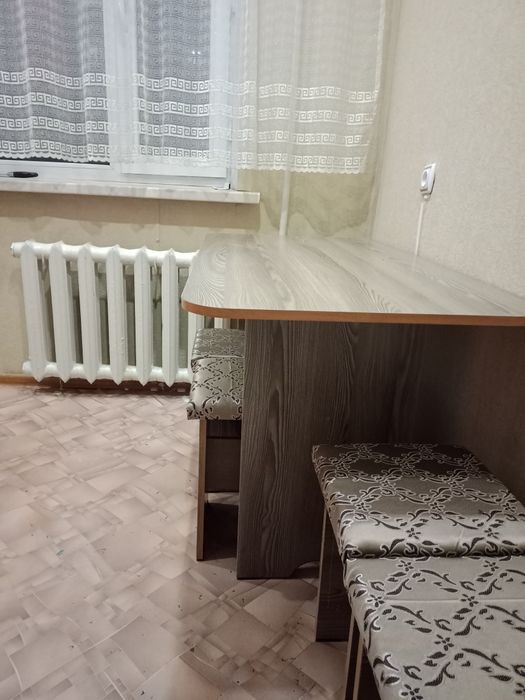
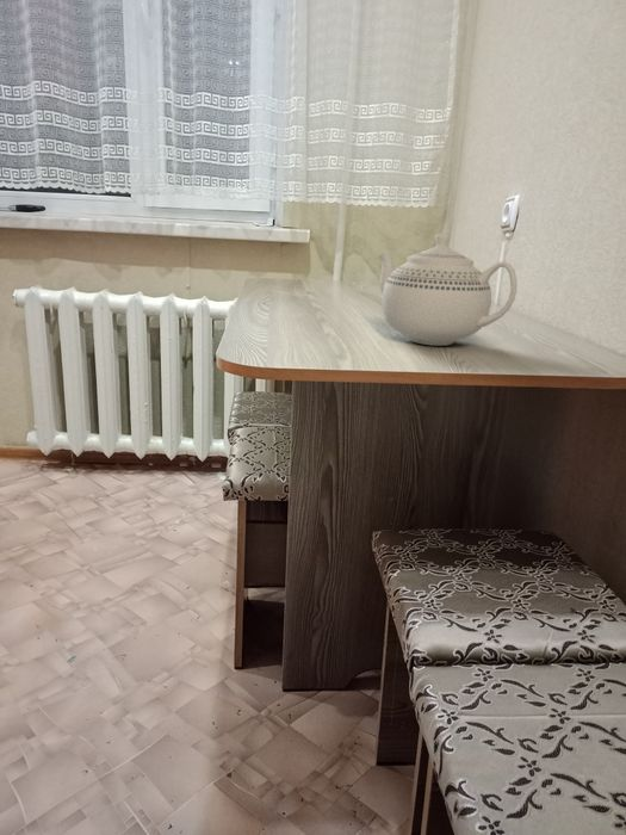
+ teapot [377,233,517,346]
